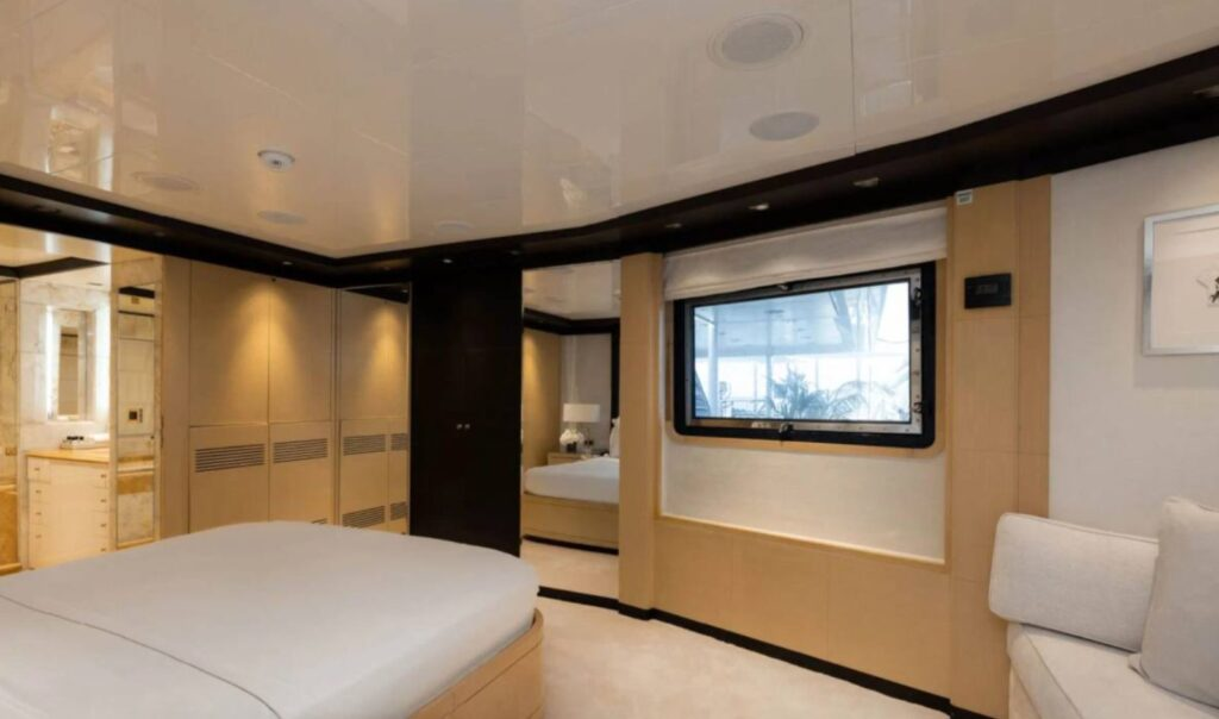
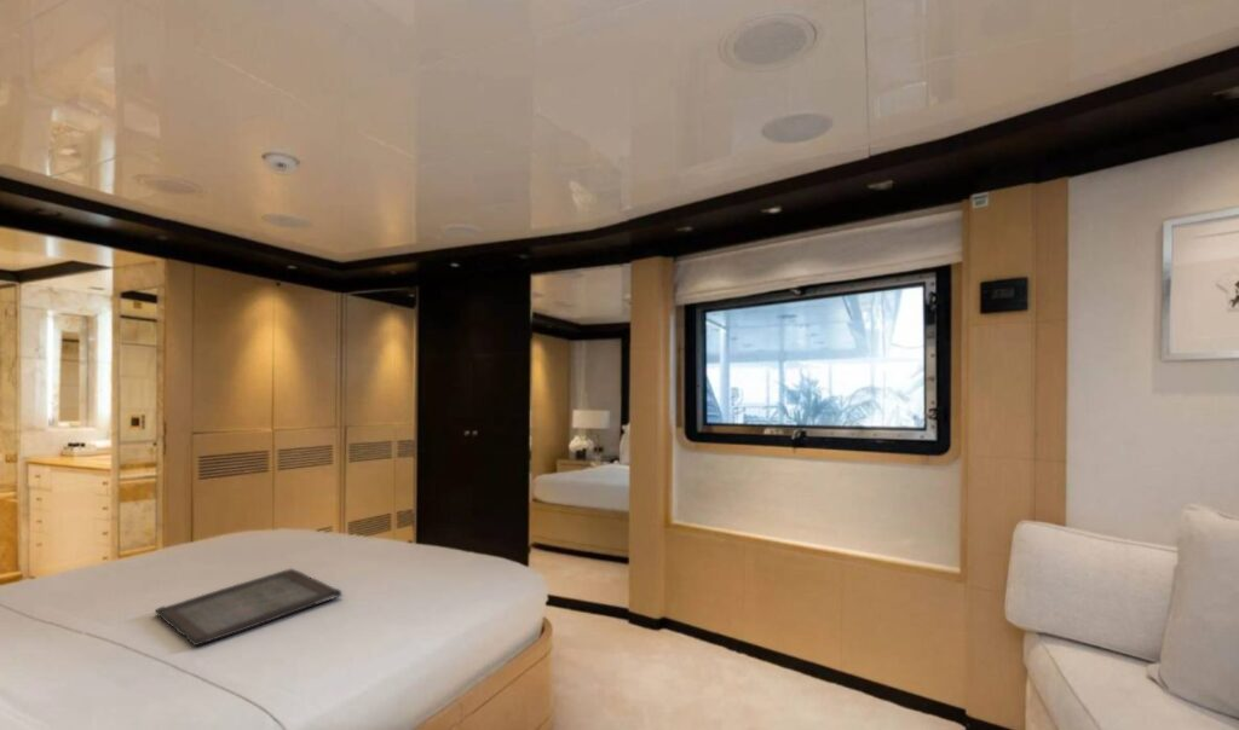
+ serving tray [154,567,344,647]
